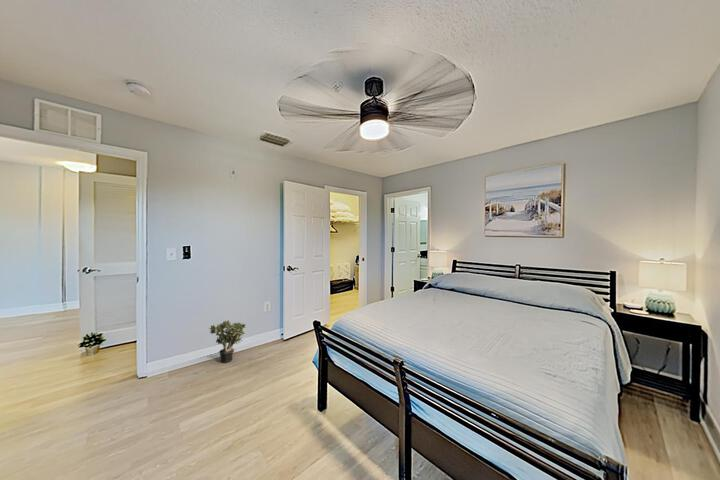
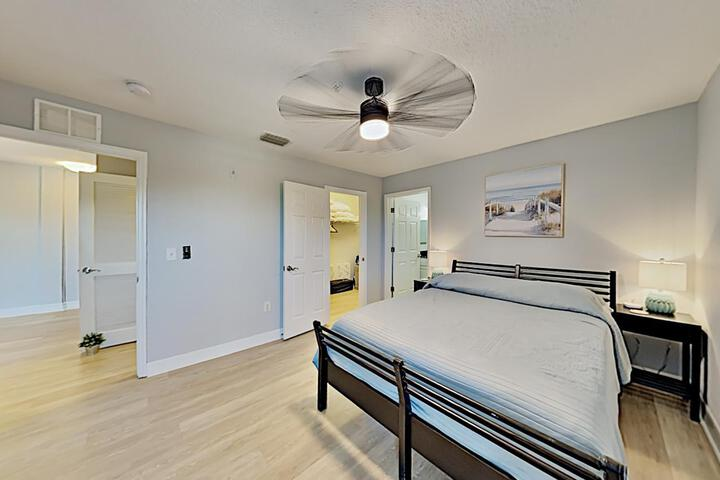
- potted plant [208,319,246,364]
